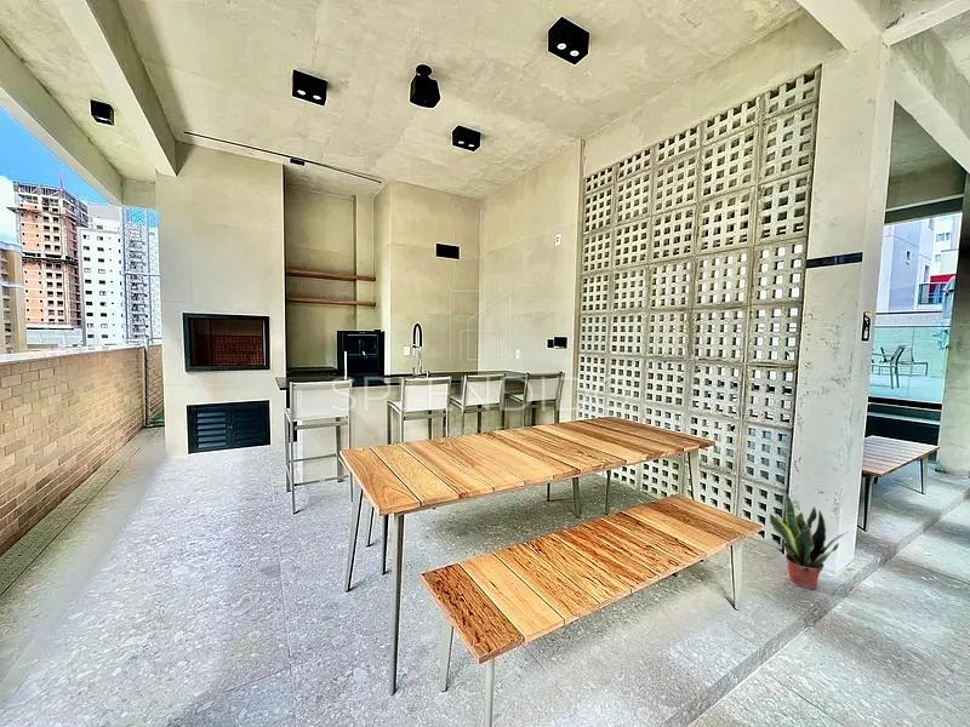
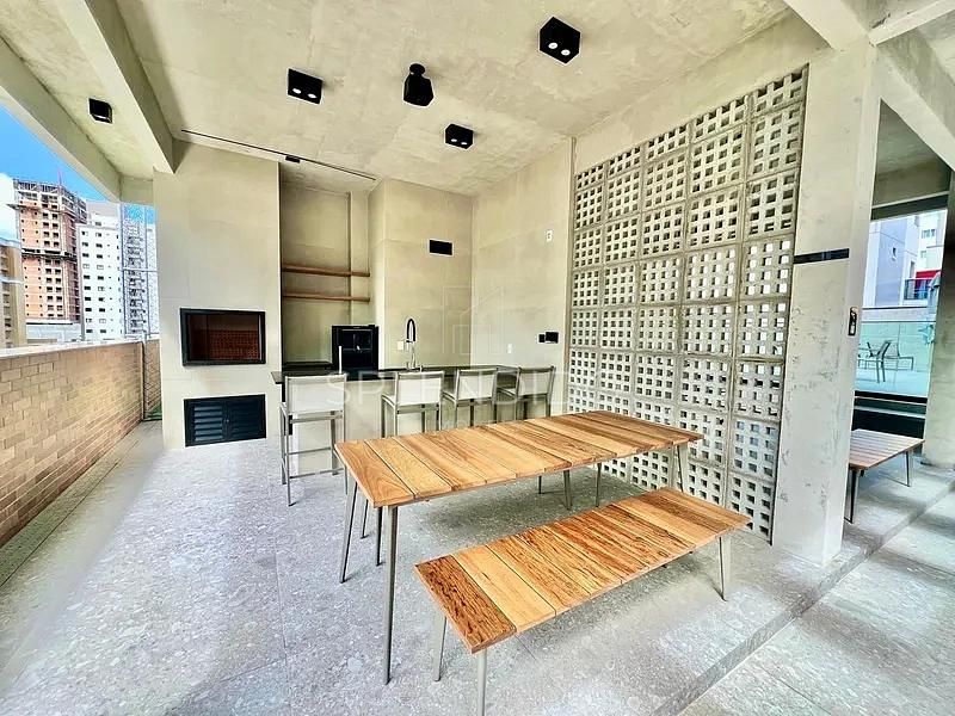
- potted plant [769,493,849,590]
